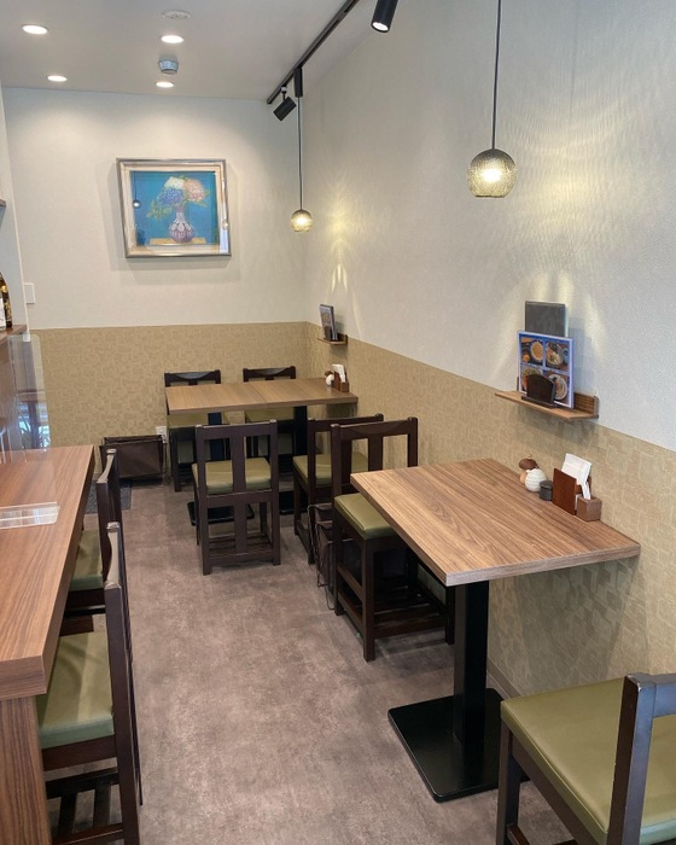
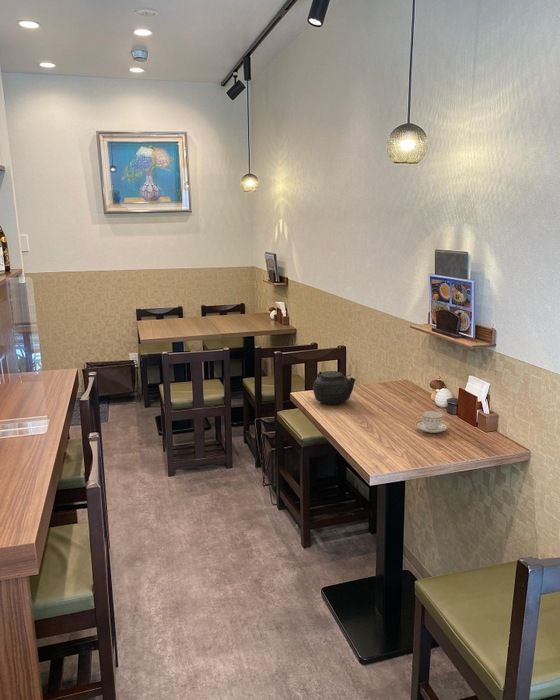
+ teacup [414,410,450,434]
+ teapot [312,370,357,406]
